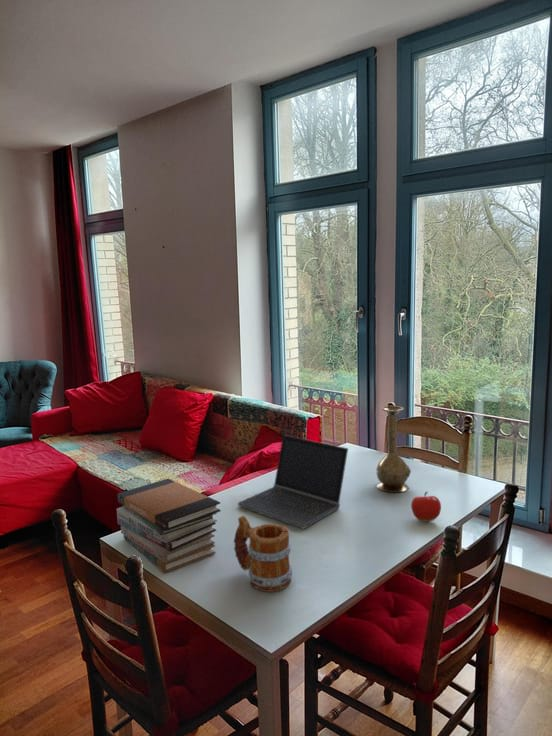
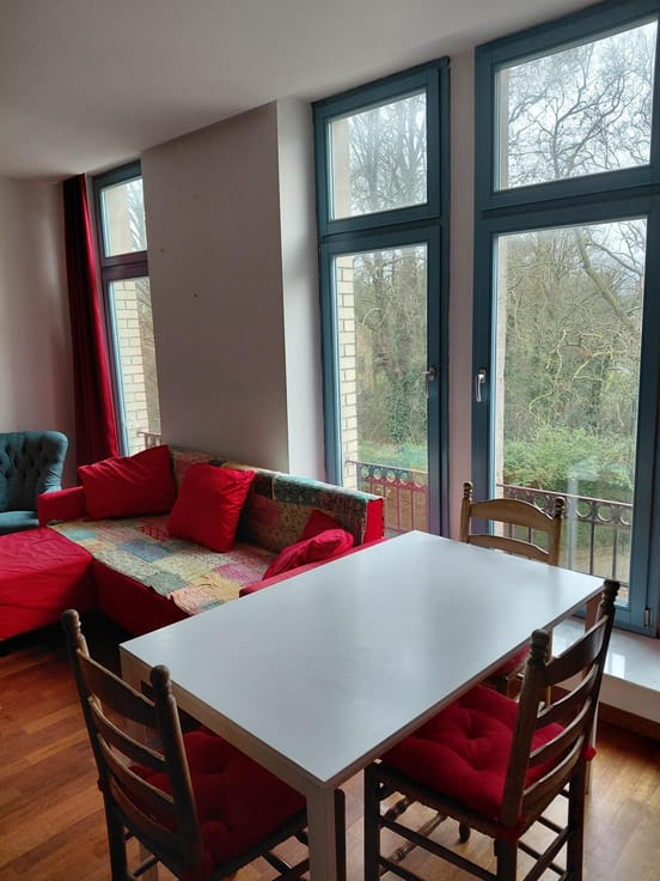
- fruit [410,491,442,522]
- mug [233,514,293,593]
- laptop computer [237,434,349,530]
- book stack [116,478,222,574]
- vase [375,405,412,493]
